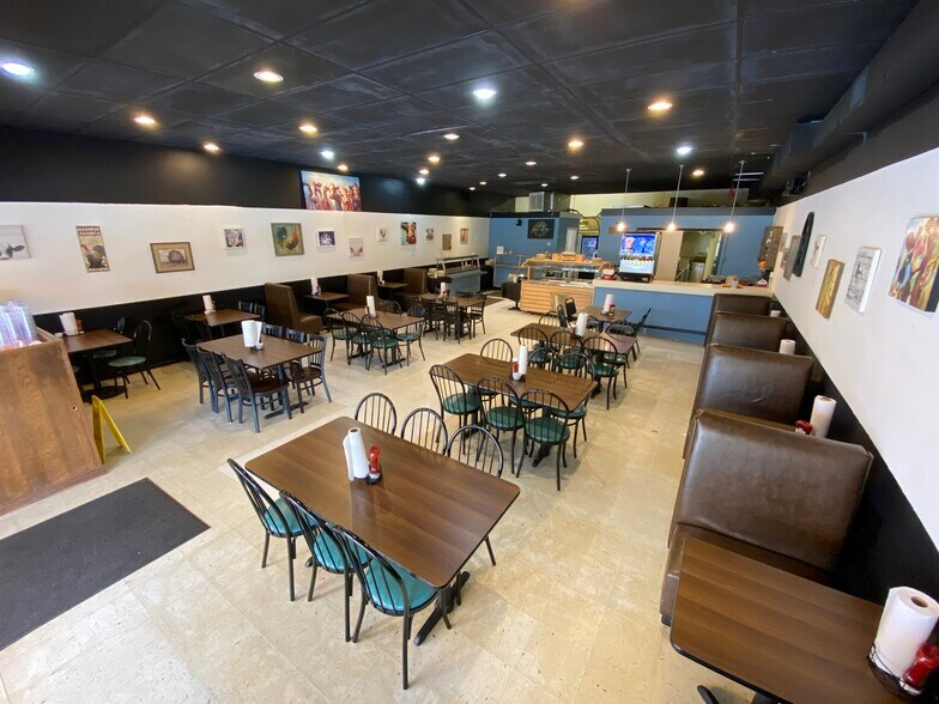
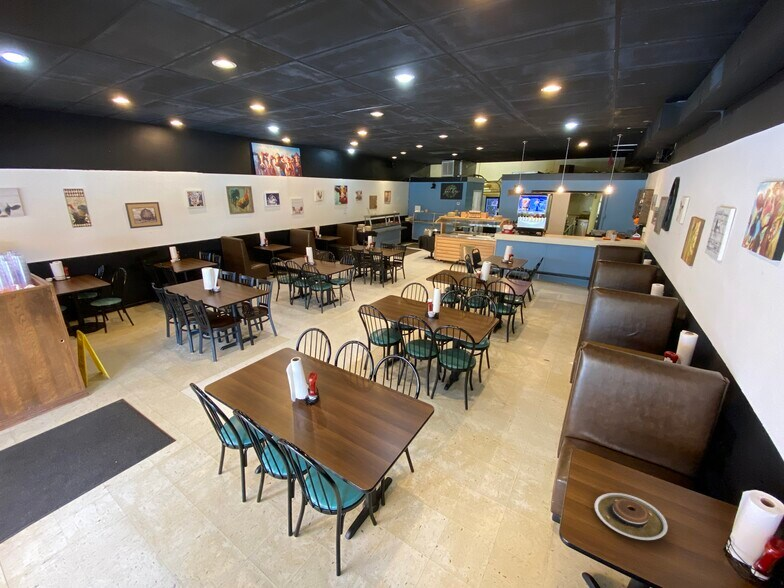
+ plate [594,492,669,541]
